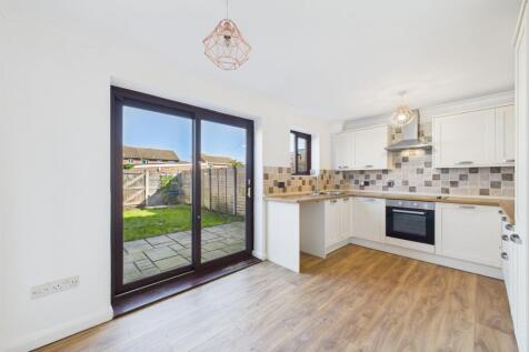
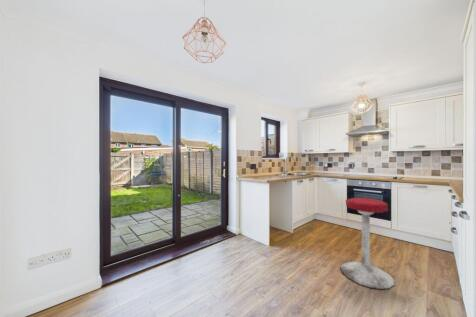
+ stool [339,197,395,290]
